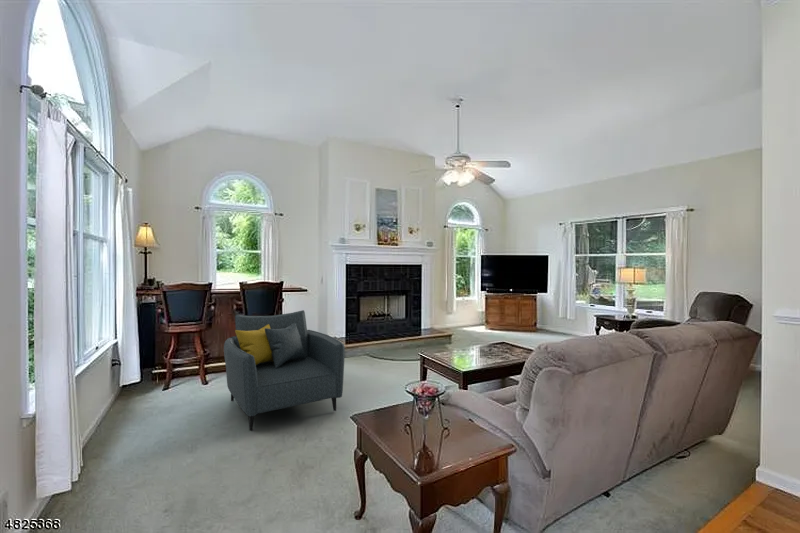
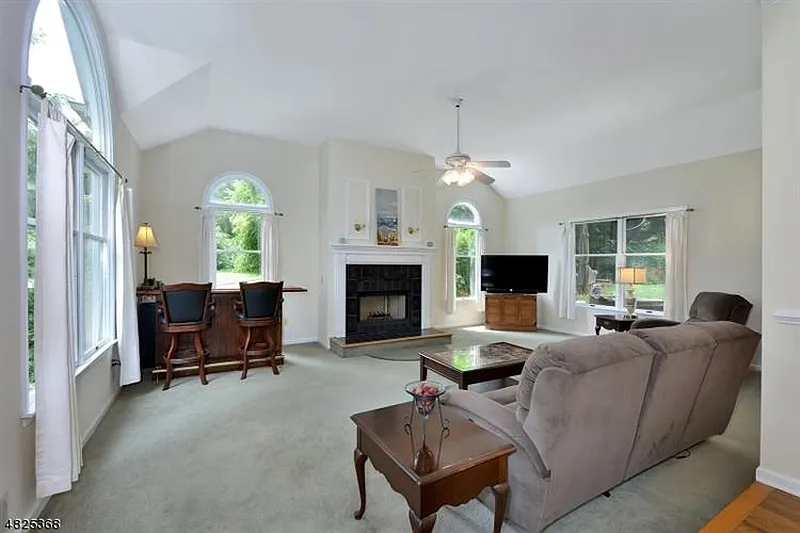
- armchair [223,309,346,432]
